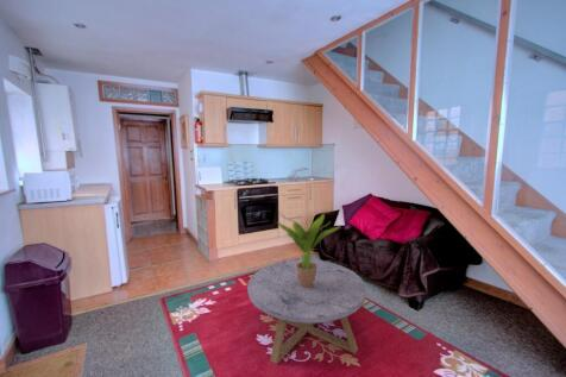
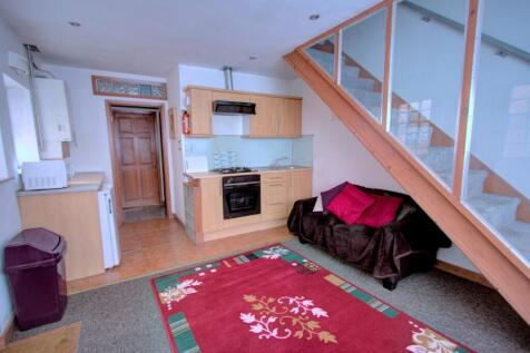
- potted plant [276,212,341,288]
- coffee table [246,258,367,365]
